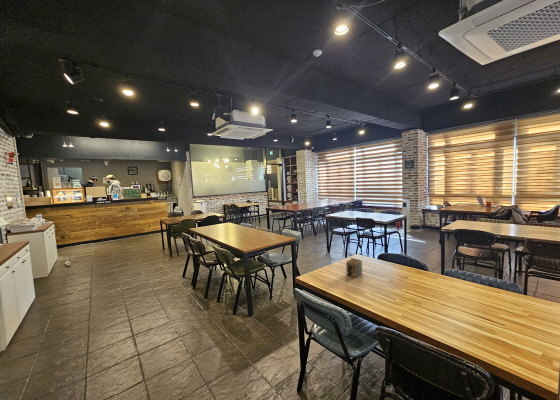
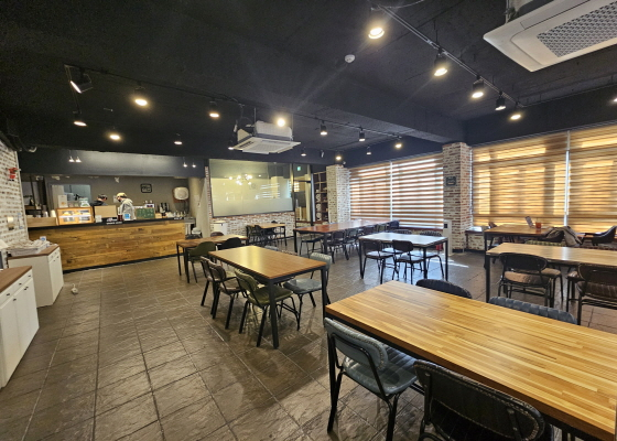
- napkin holder [345,256,363,278]
